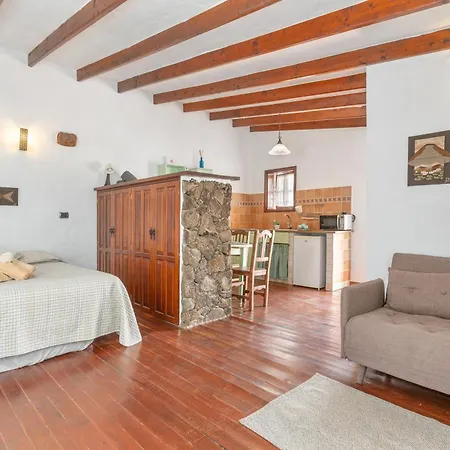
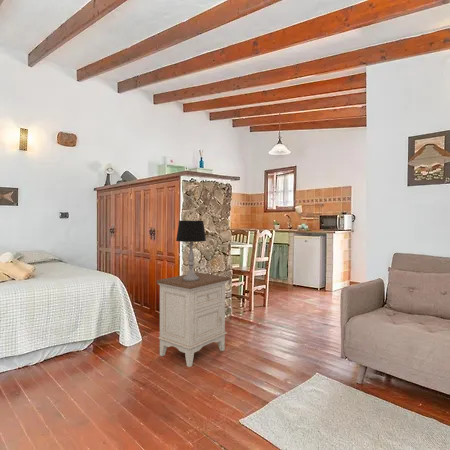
+ nightstand [155,272,232,368]
+ table lamp [175,220,207,281]
